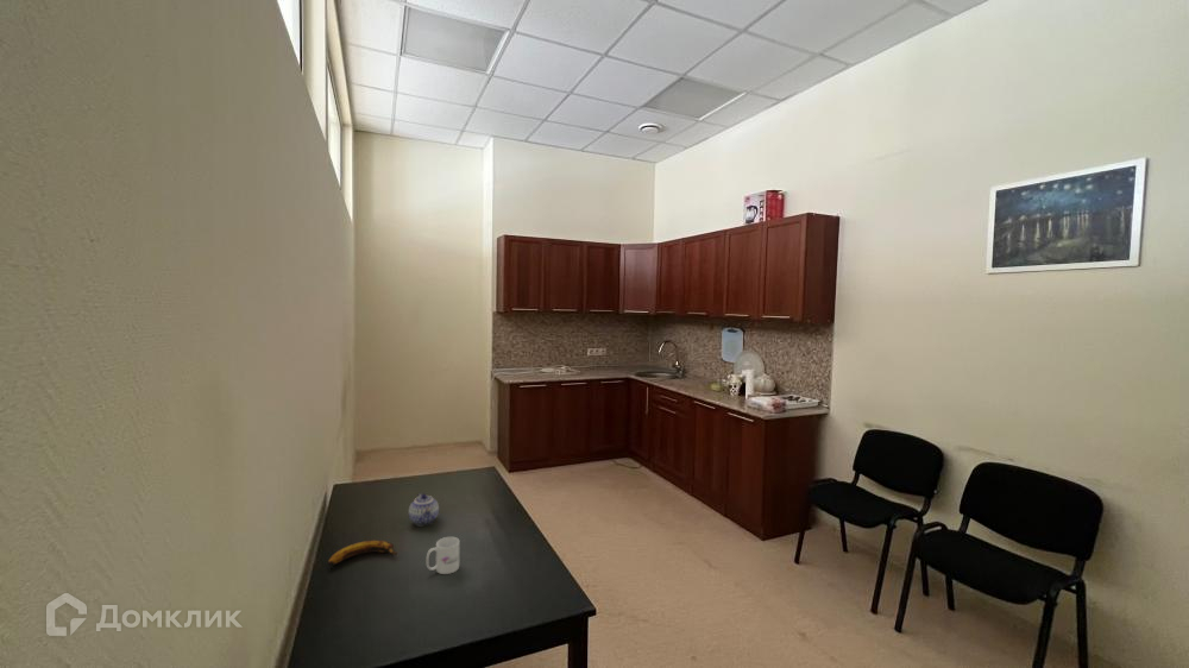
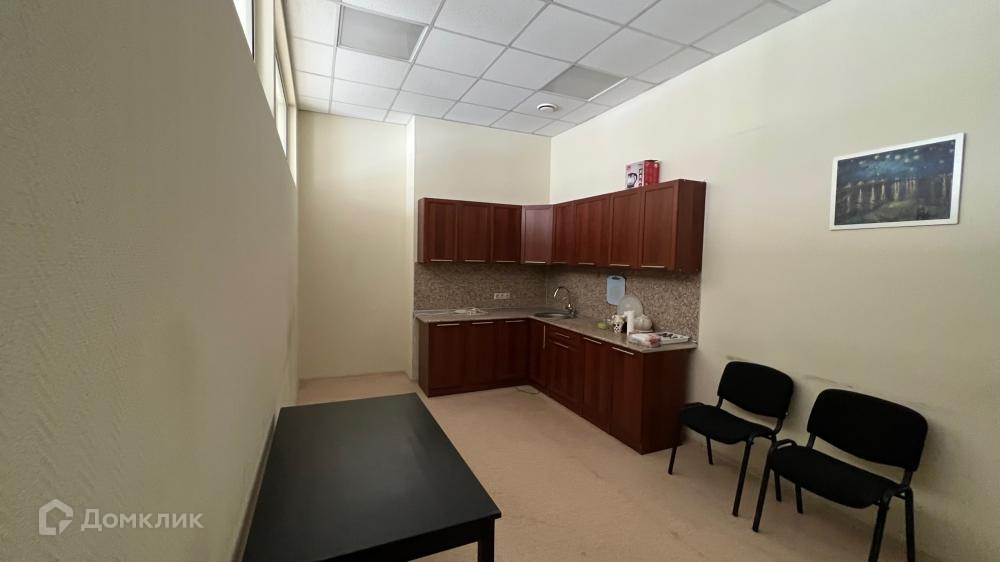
- mug [426,536,460,575]
- banana [327,540,398,567]
- teapot [408,492,440,527]
